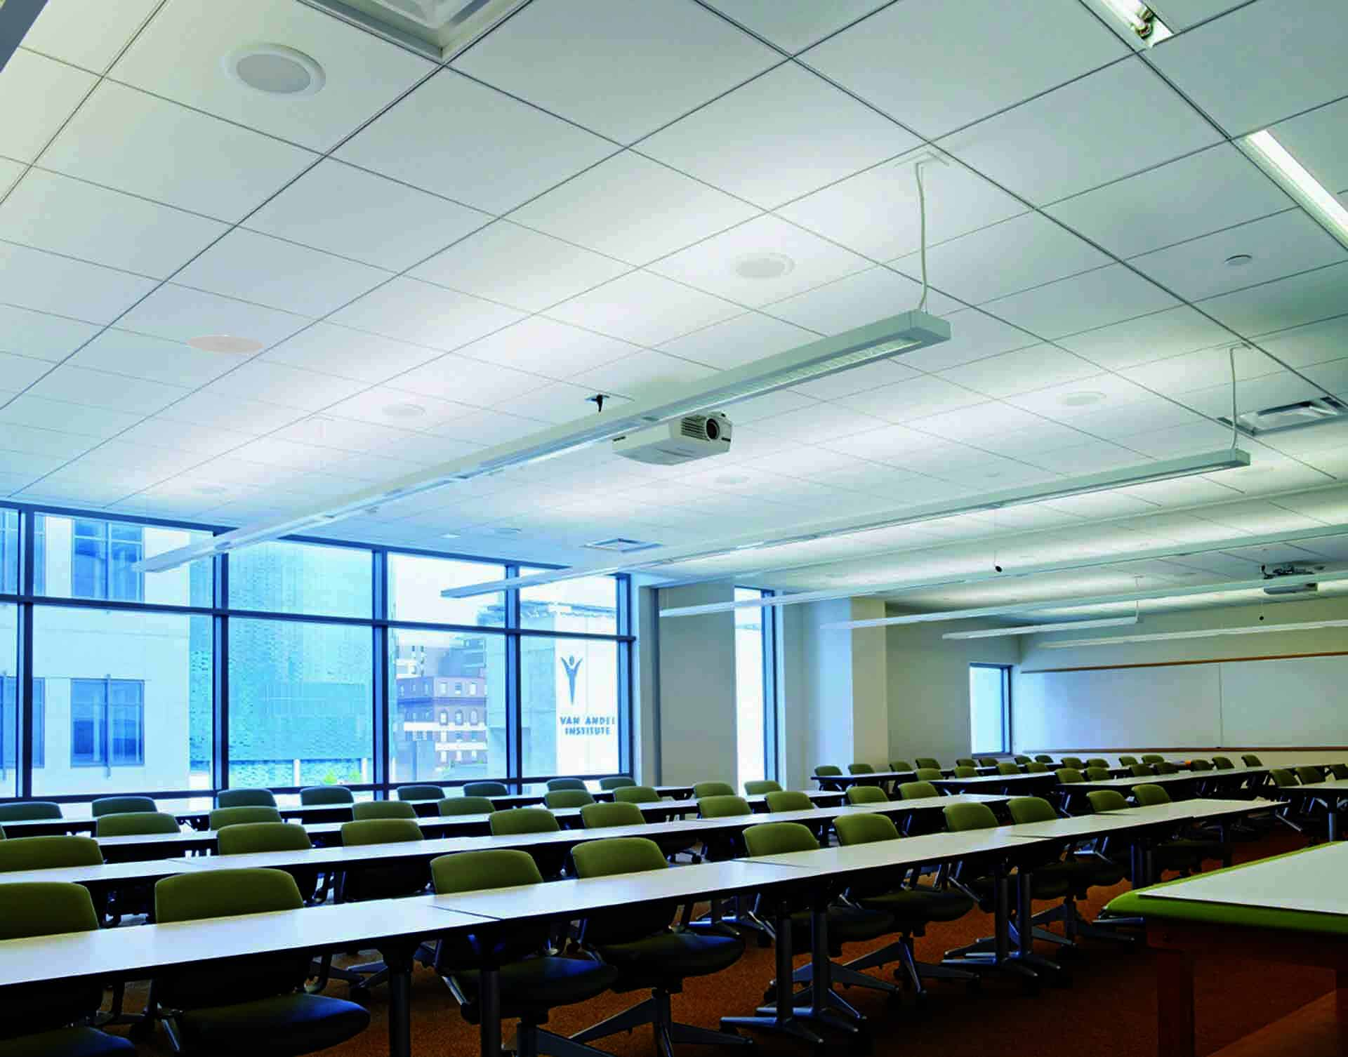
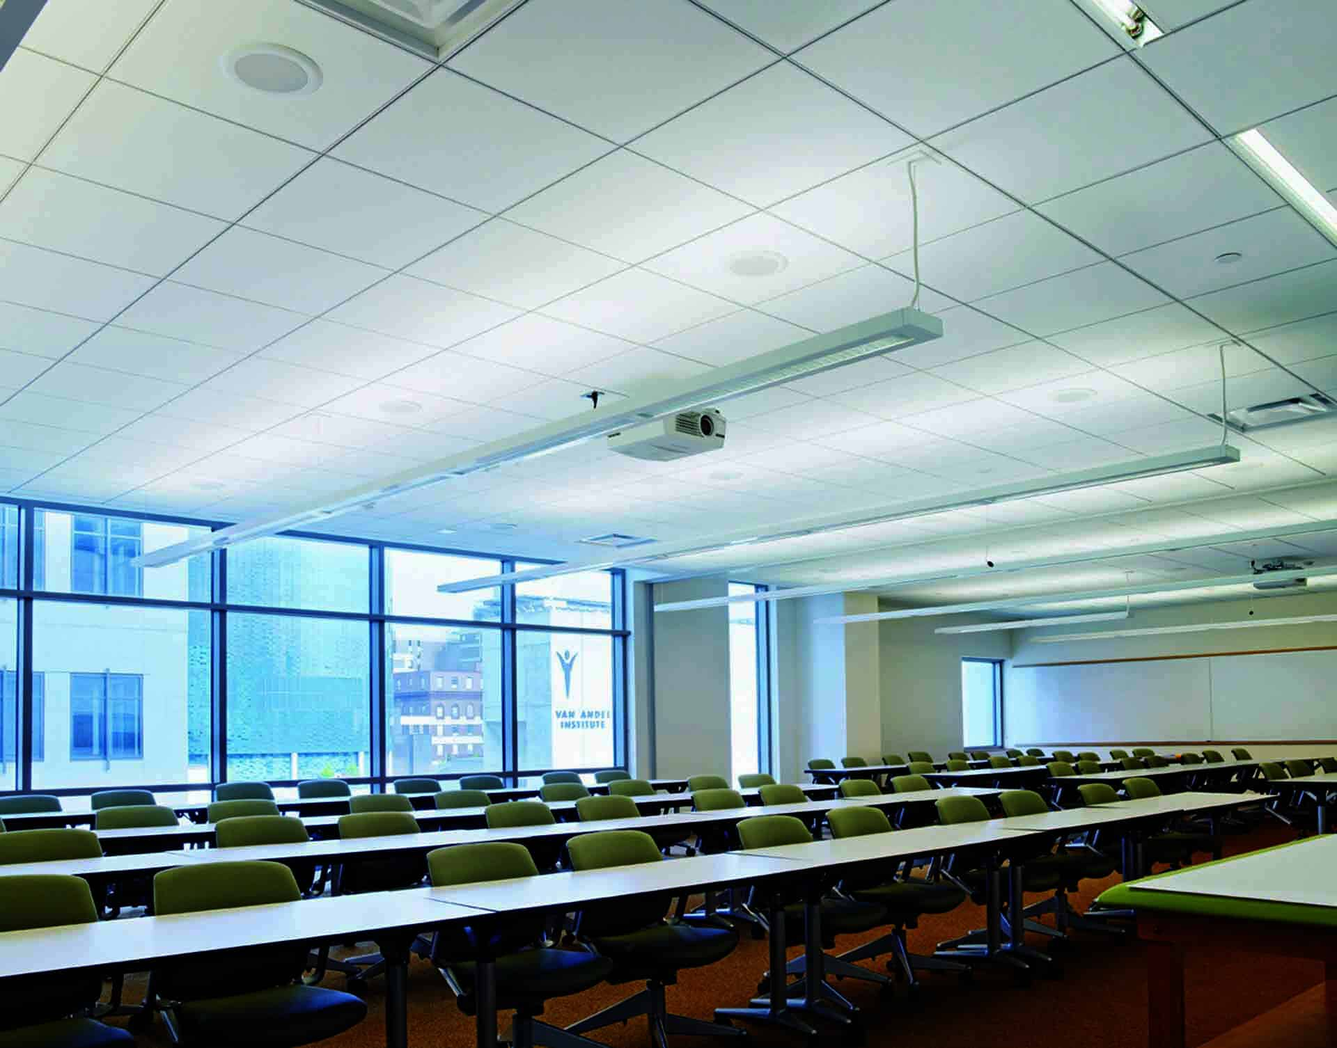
- recessed light [185,334,265,355]
